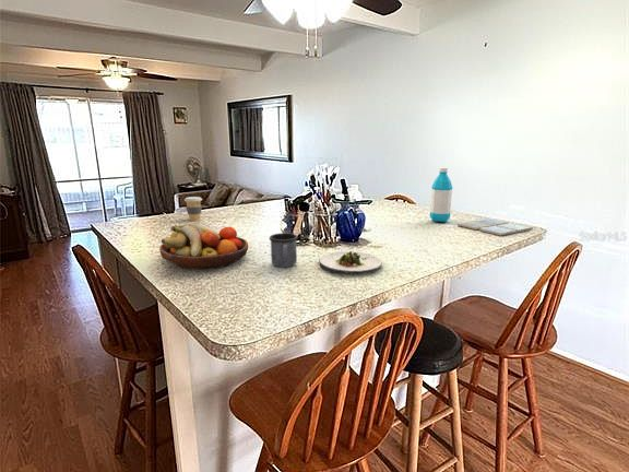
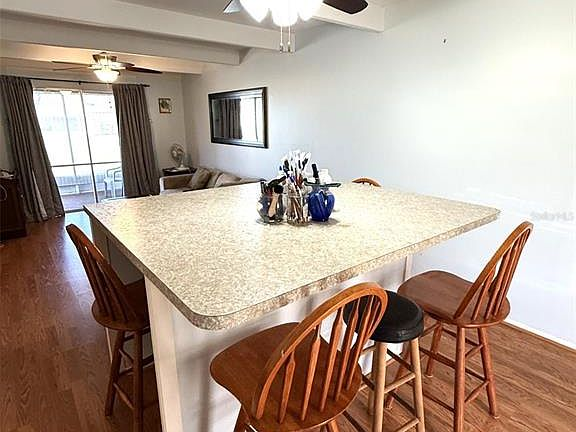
- mug [269,232,299,269]
- coffee cup [183,196,203,222]
- salad plate [318,250,383,274]
- drink coaster [456,217,534,237]
- fruit bowl [158,222,249,271]
- water bottle [429,166,453,223]
